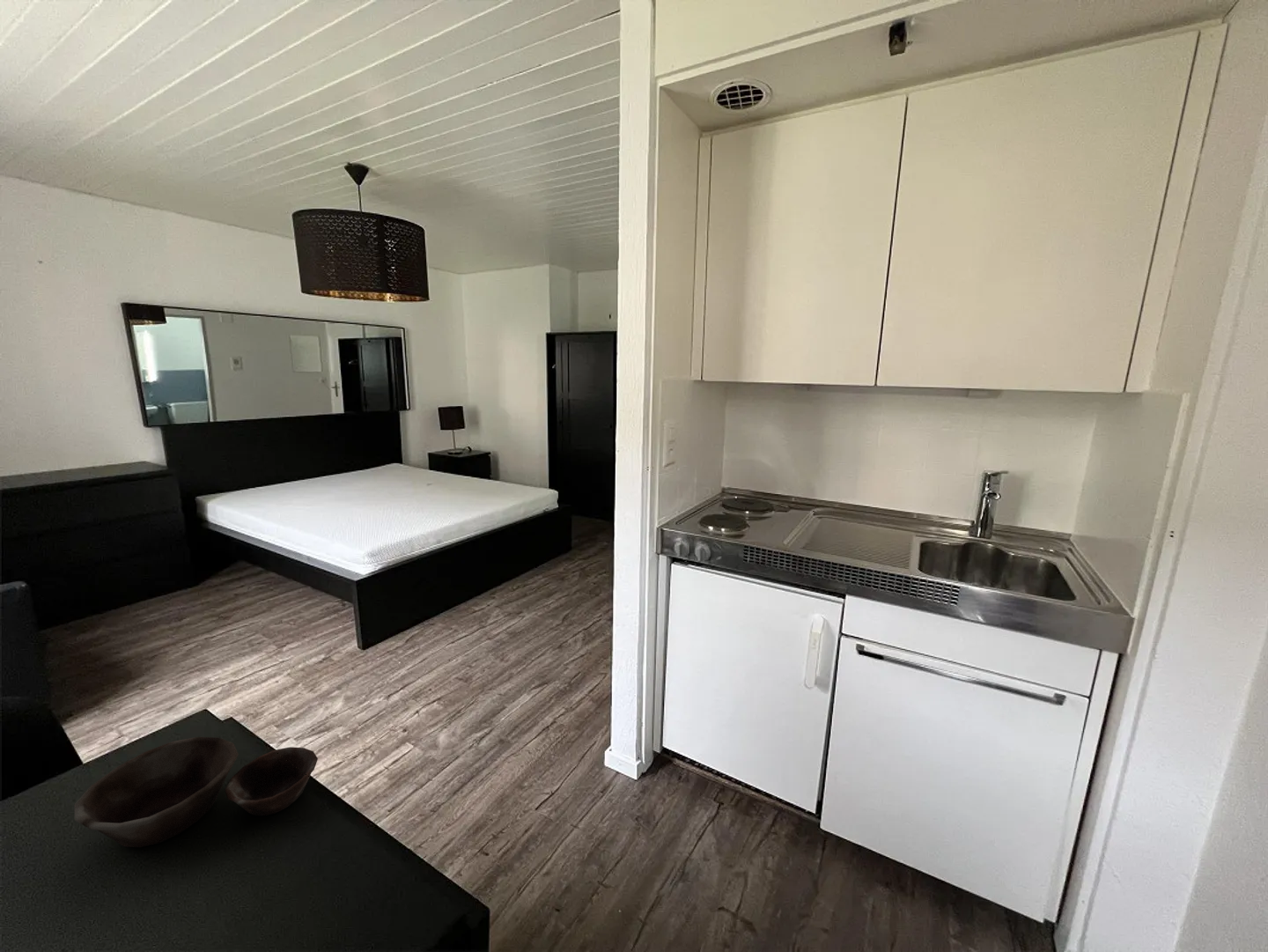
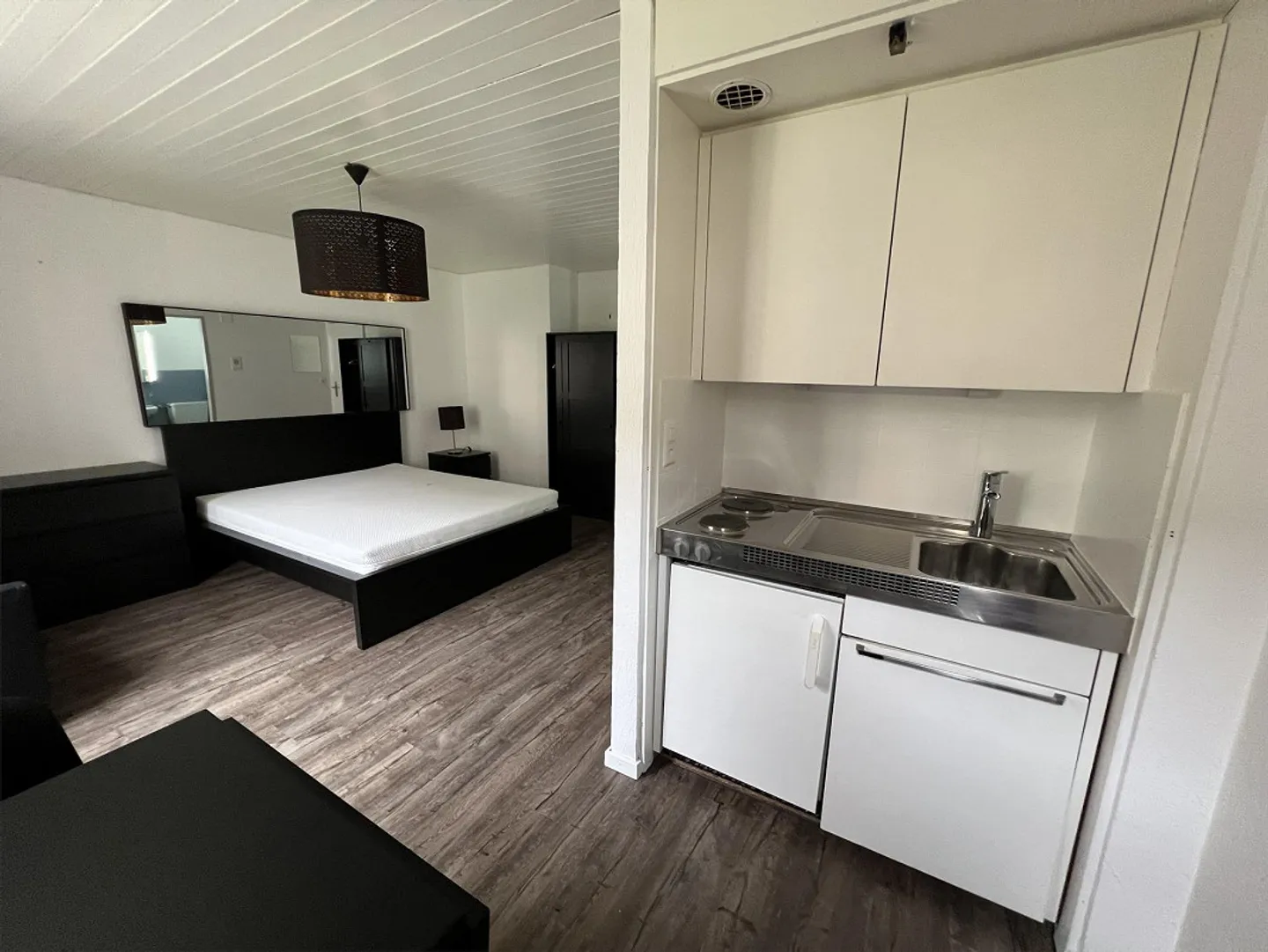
- bowl [74,736,319,848]
